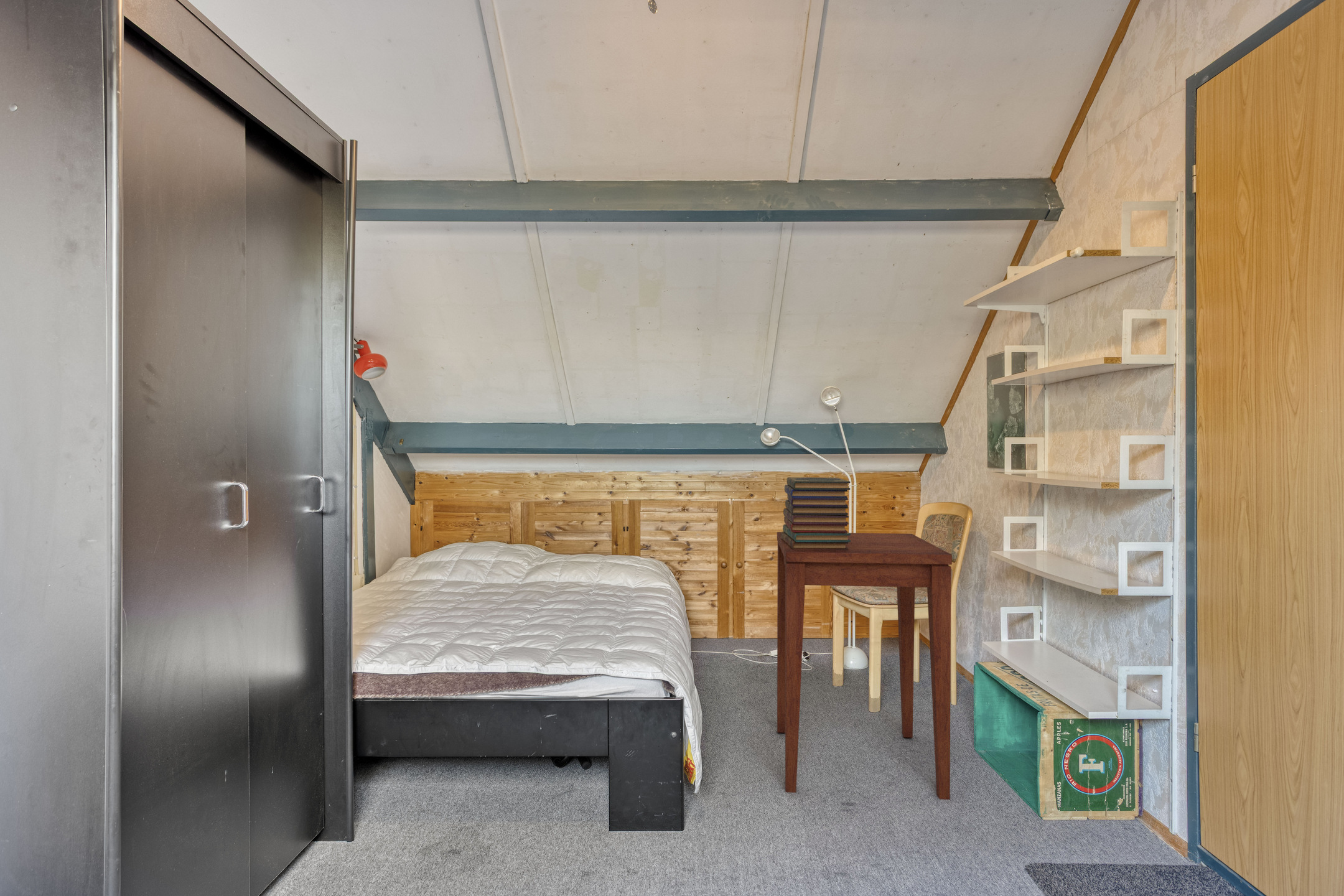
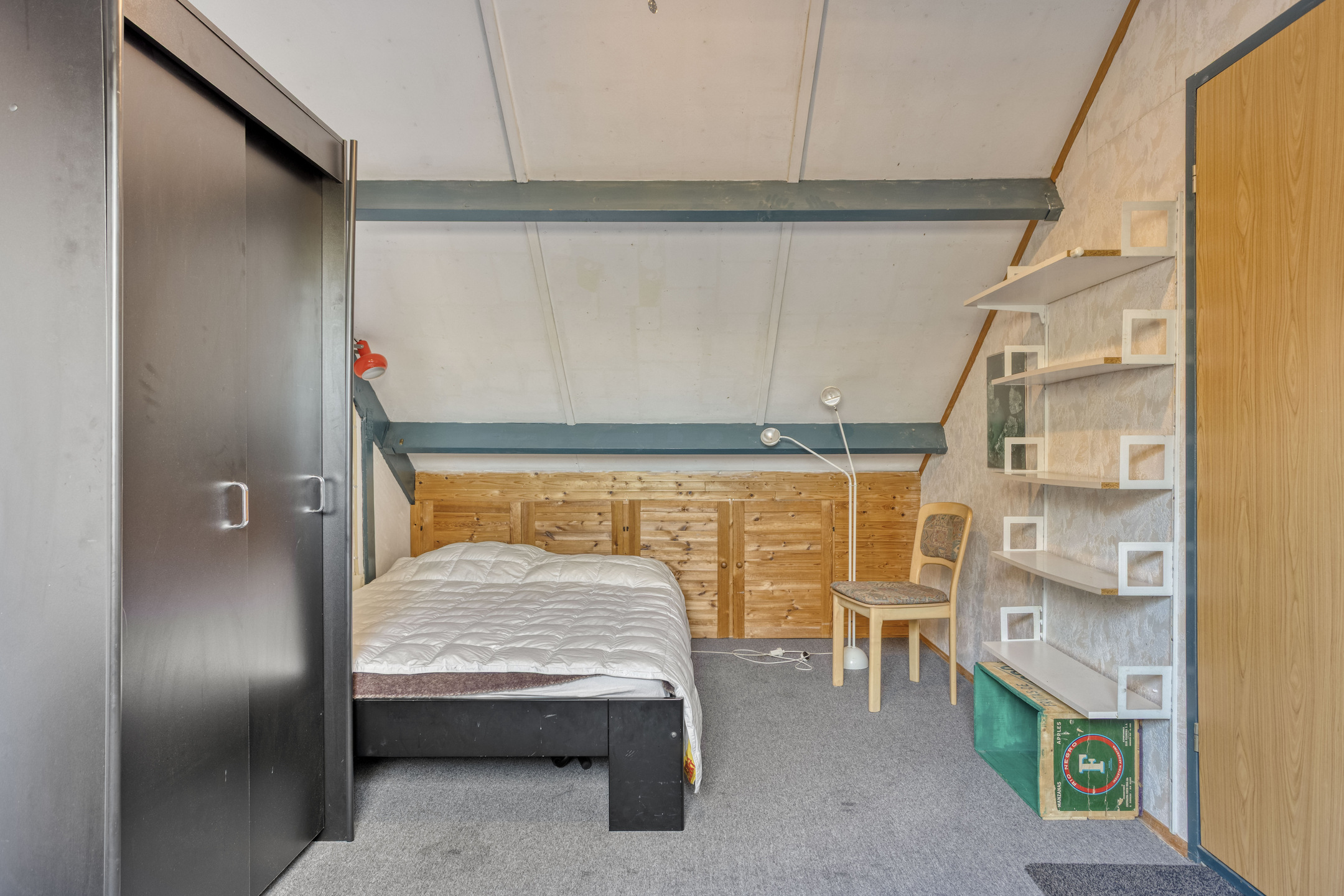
- book stack [781,477,851,550]
- side table [777,531,953,800]
